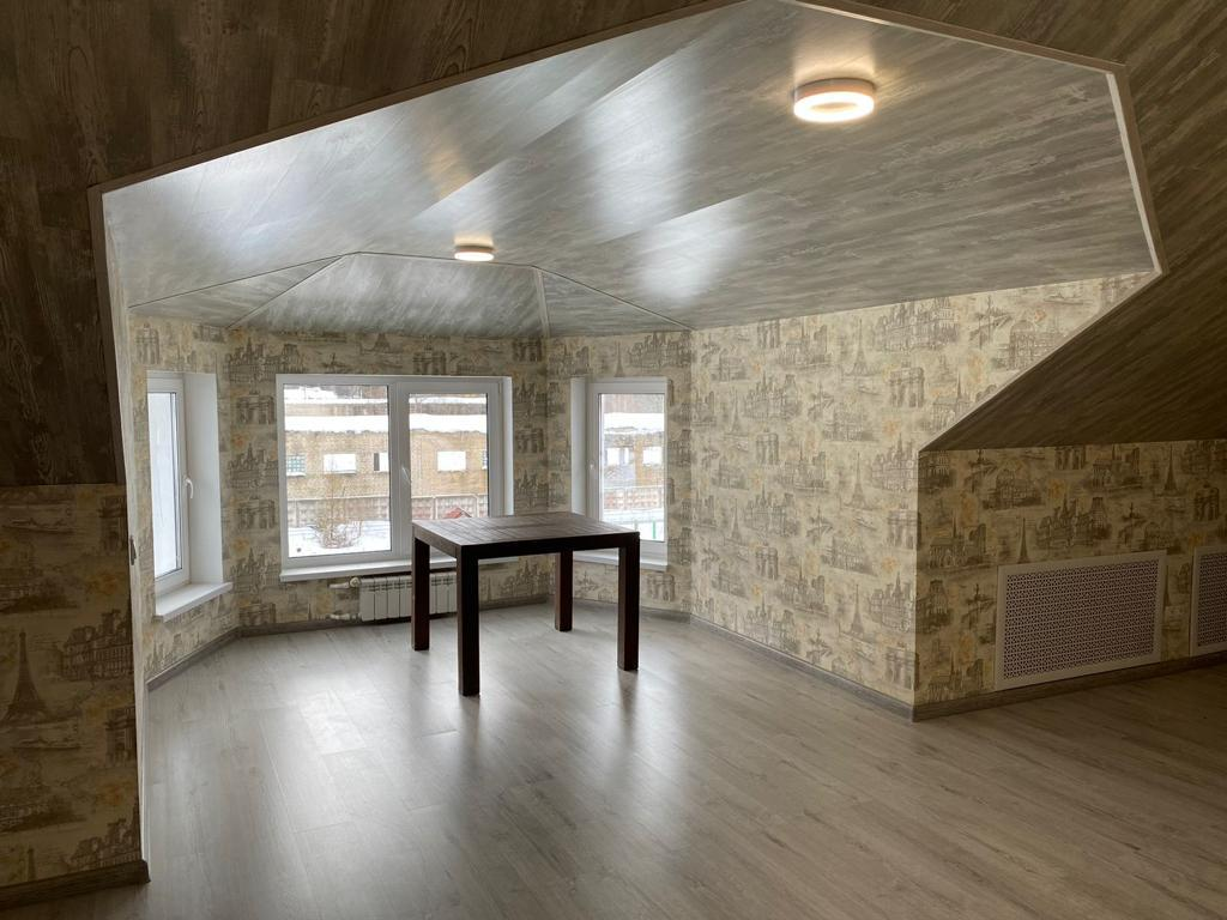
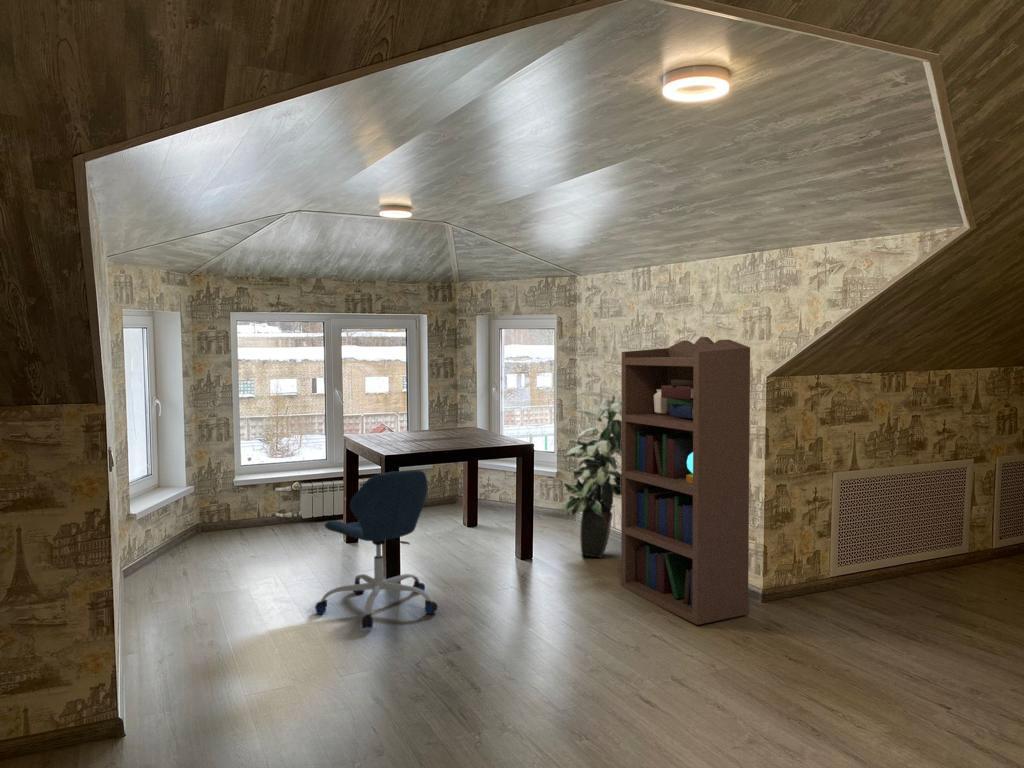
+ indoor plant [562,390,622,559]
+ office chair [314,469,439,629]
+ bookshelf [620,336,751,626]
